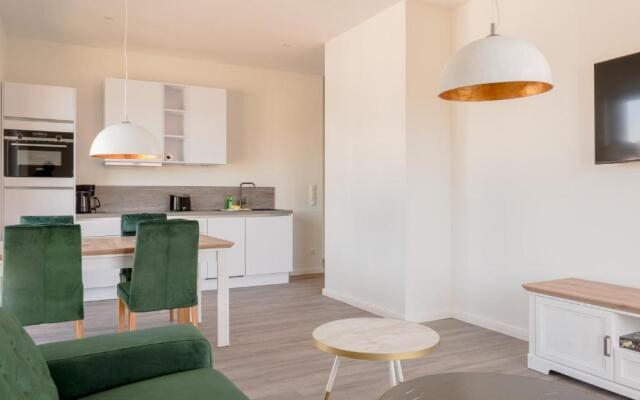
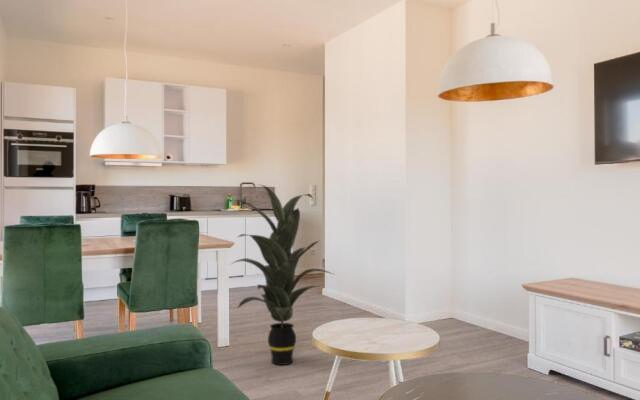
+ indoor plant [230,183,334,366]
